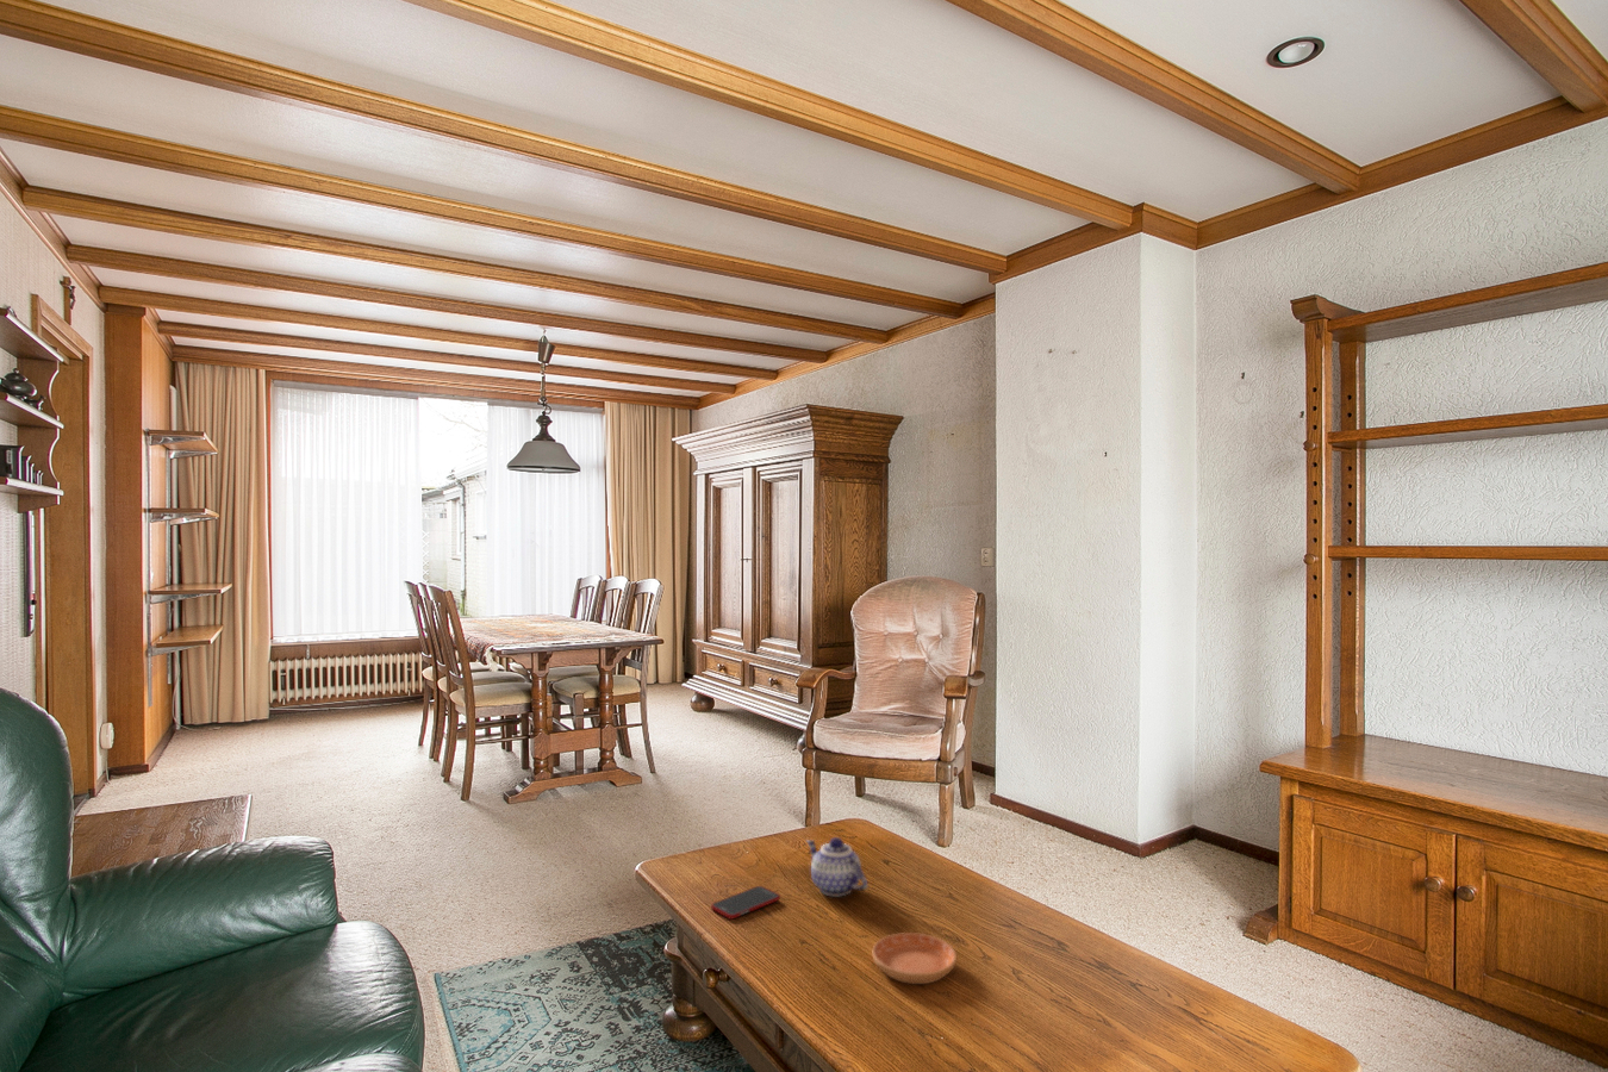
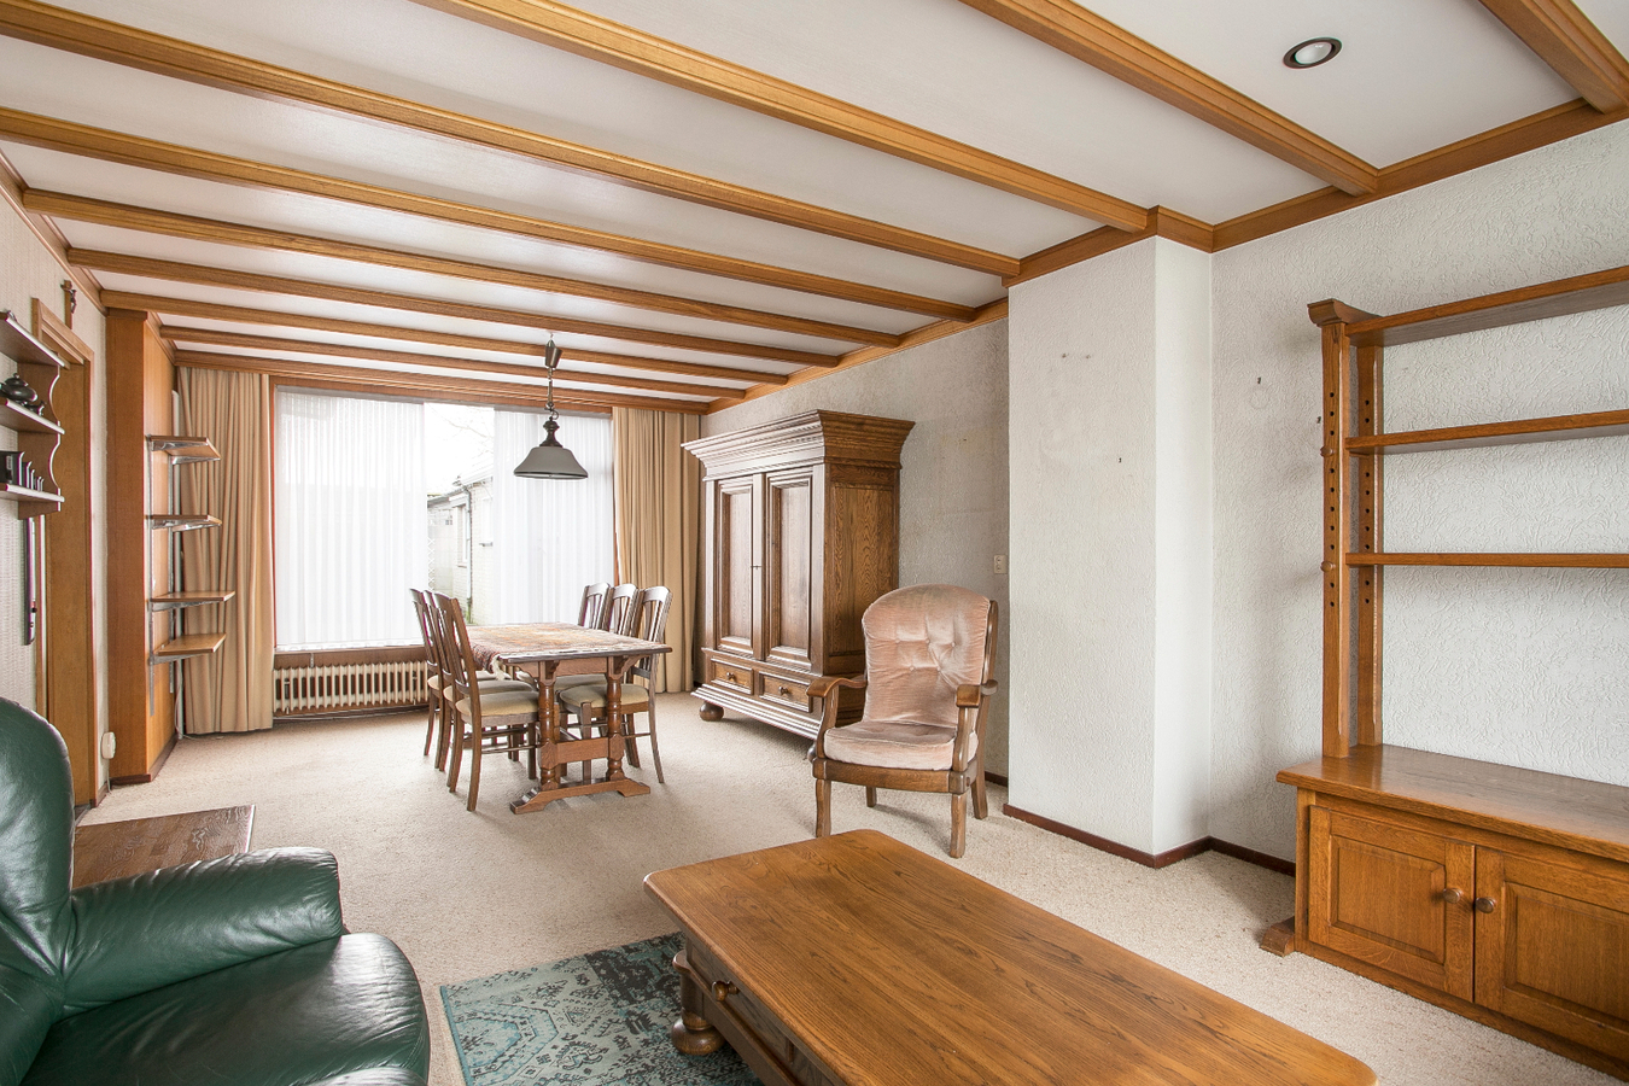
- cell phone [709,885,781,920]
- teapot [805,836,870,897]
- saucer [872,932,957,985]
